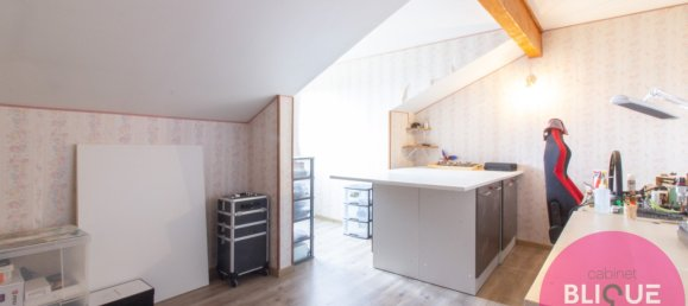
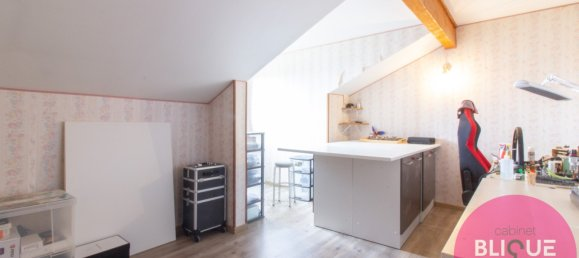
+ stool [272,161,297,207]
